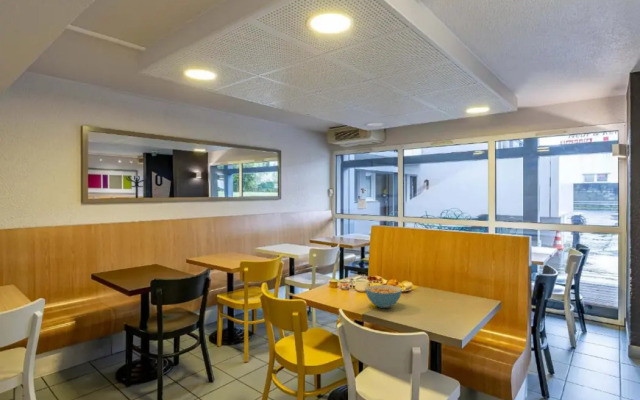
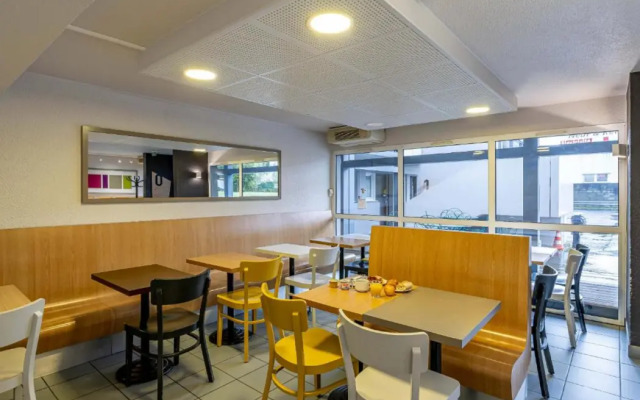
- cereal bowl [364,284,403,309]
